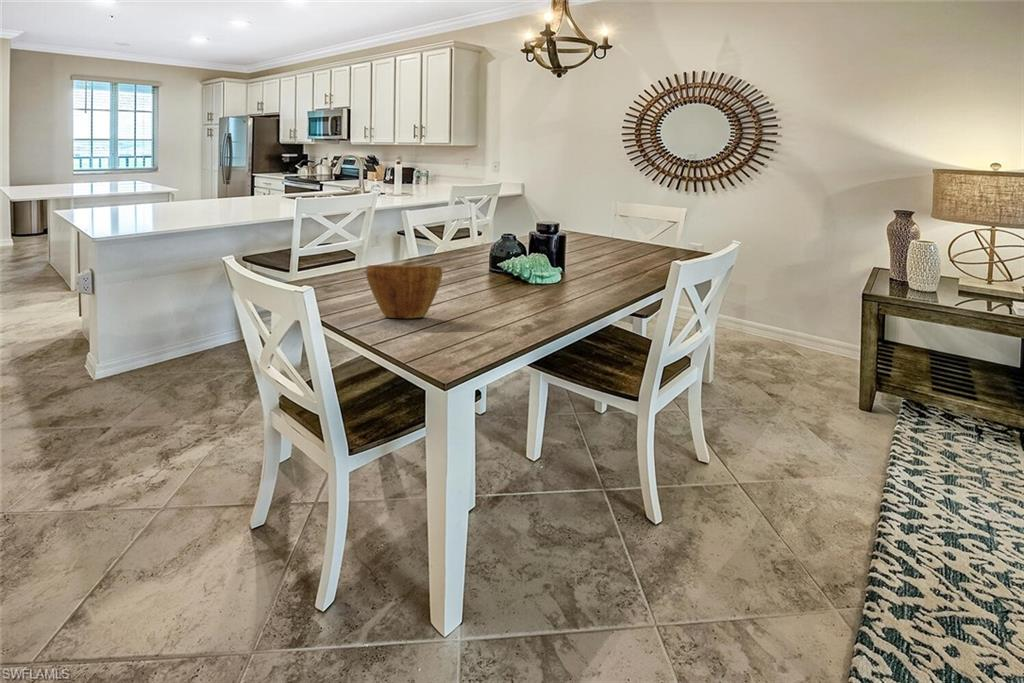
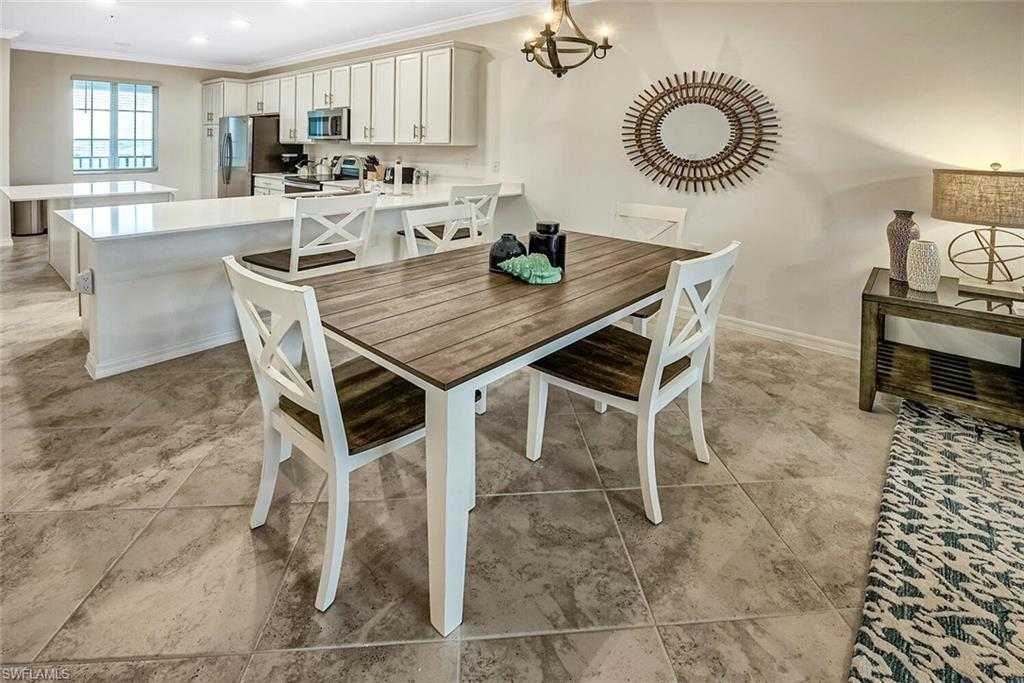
- bowl [365,264,443,319]
